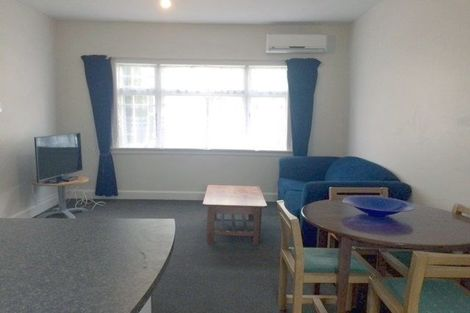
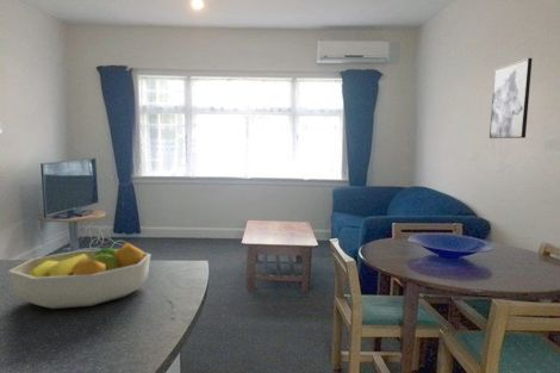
+ wall art [489,57,534,139]
+ fruit bowl [7,242,153,310]
